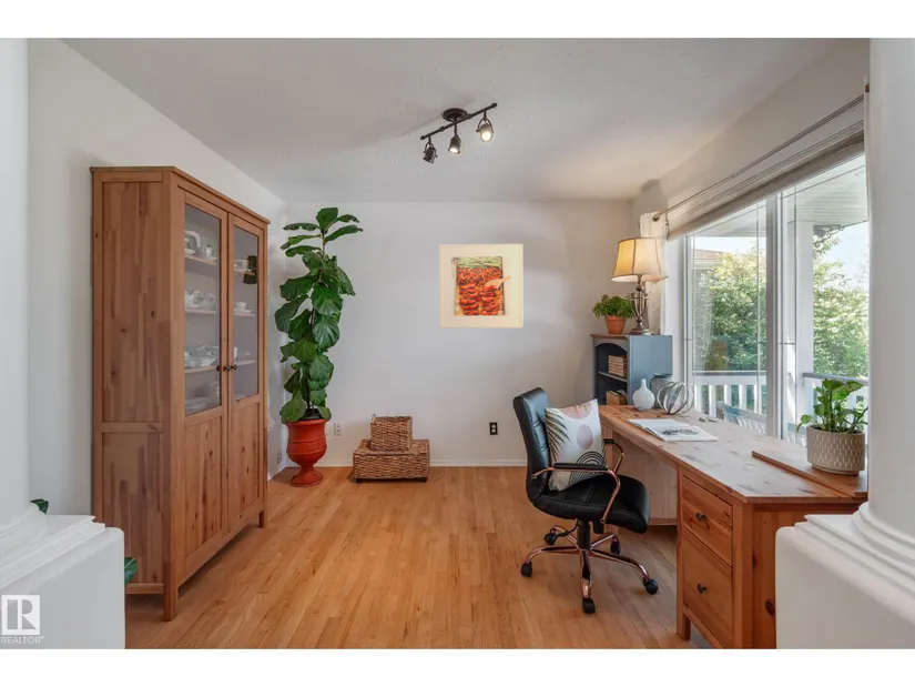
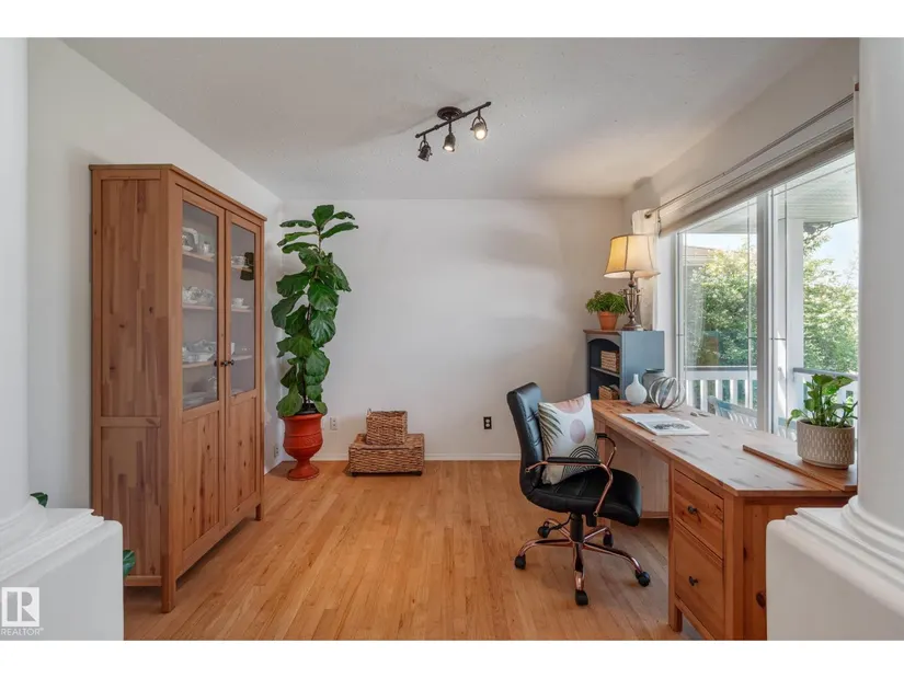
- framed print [438,243,523,330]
